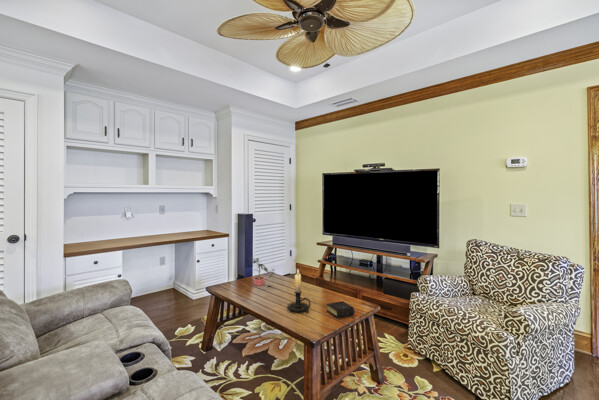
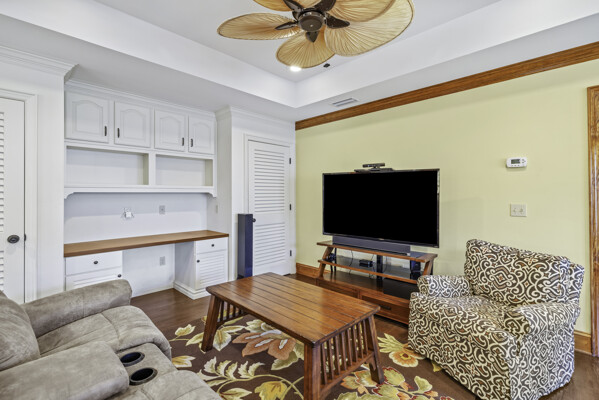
- potted plant [249,256,277,287]
- candle holder [286,269,311,314]
- book [326,300,355,319]
